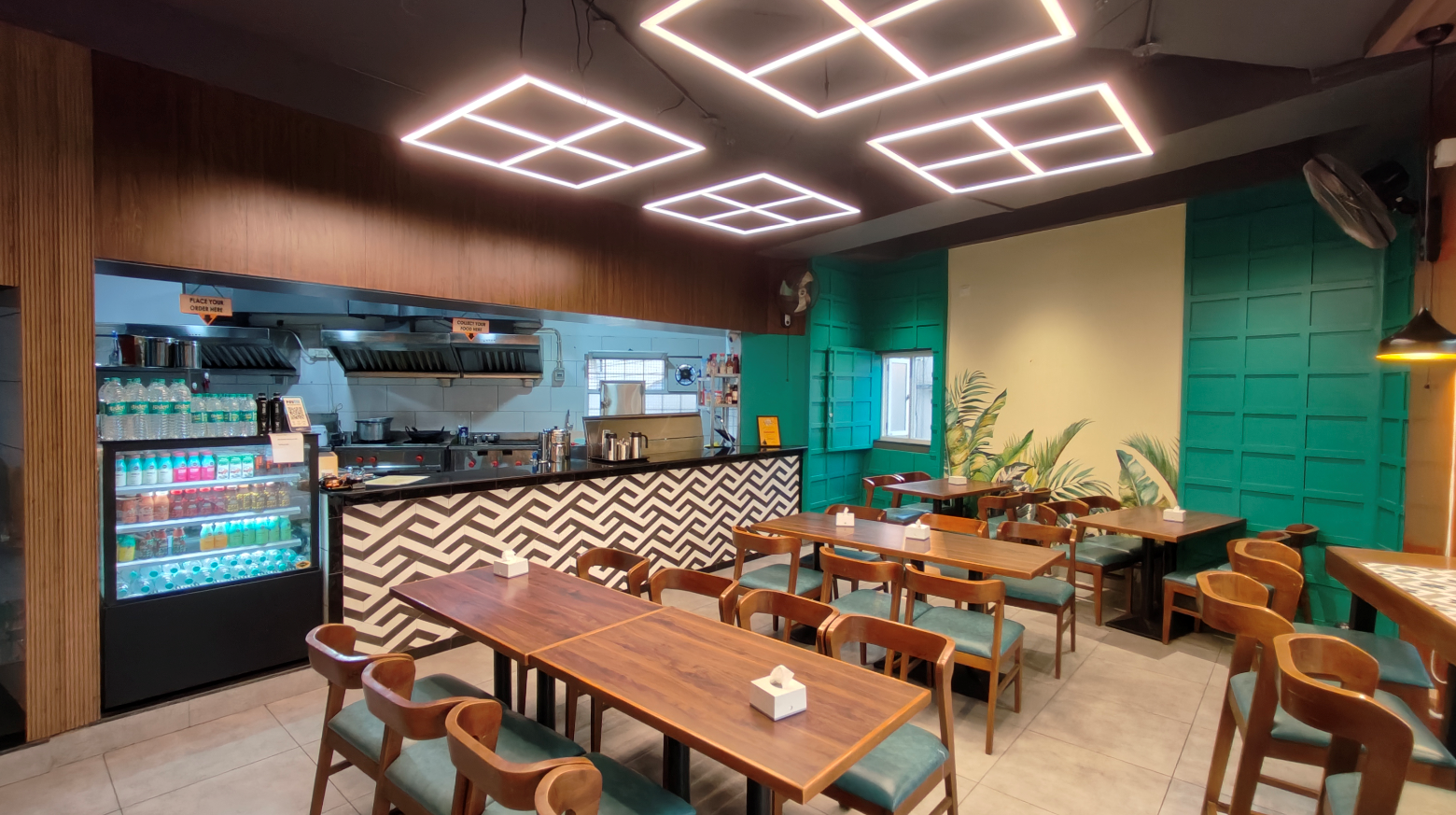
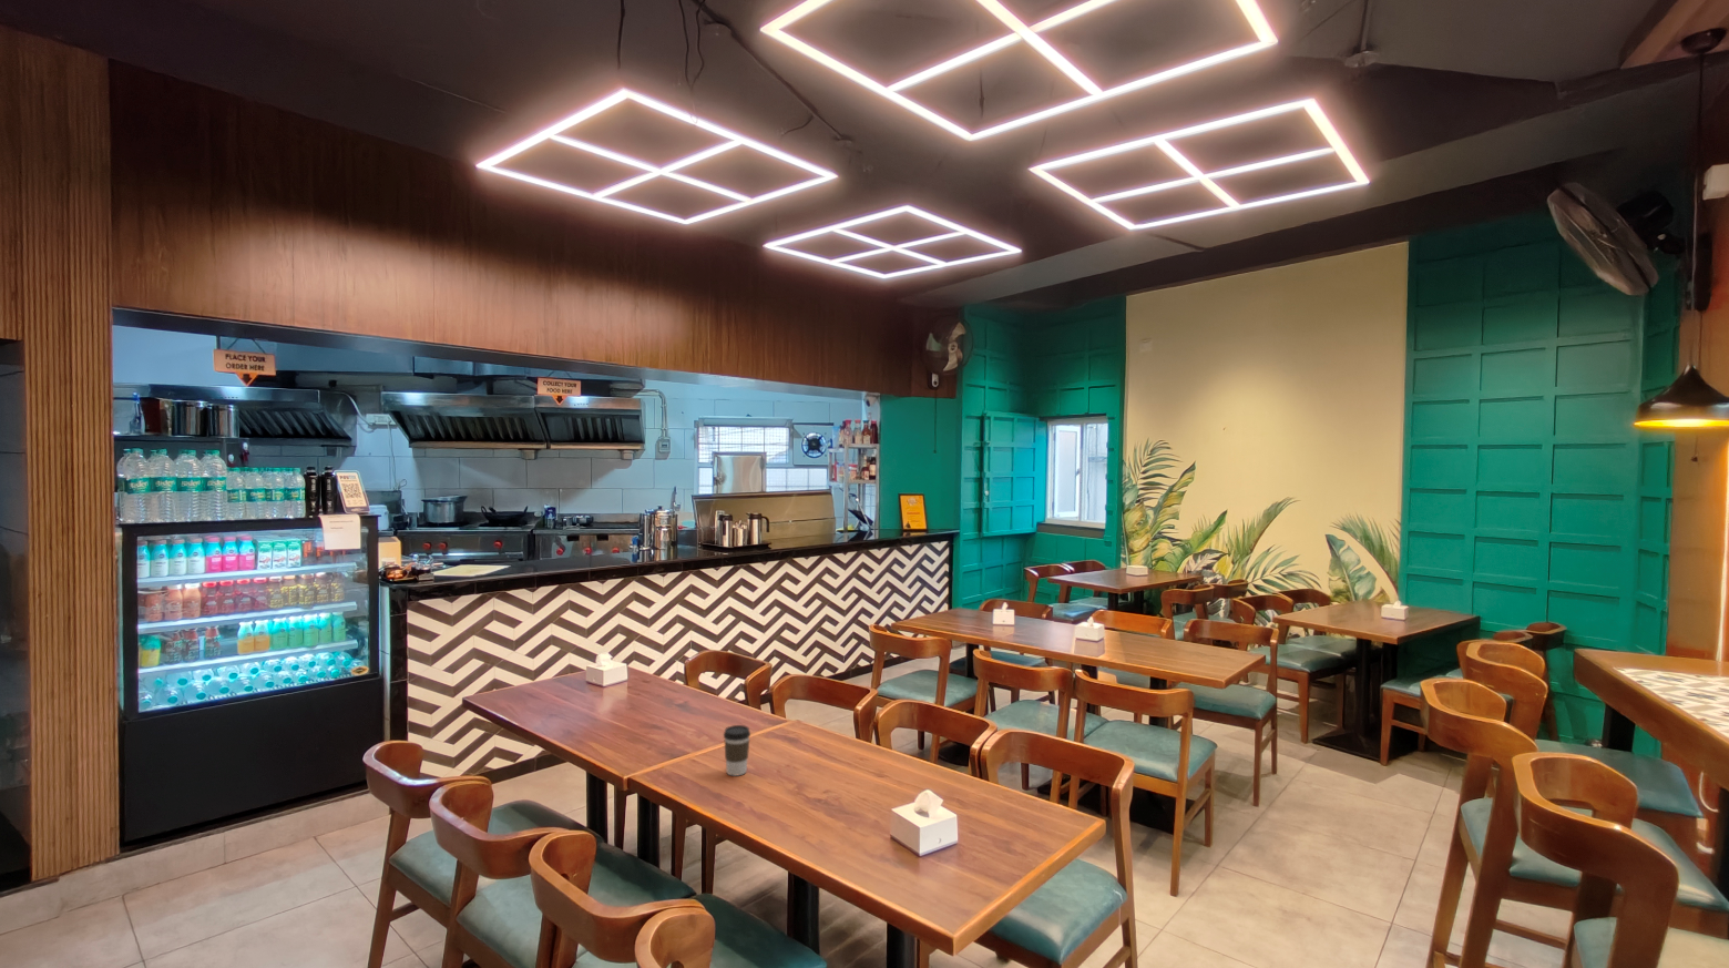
+ coffee cup [723,725,752,777]
